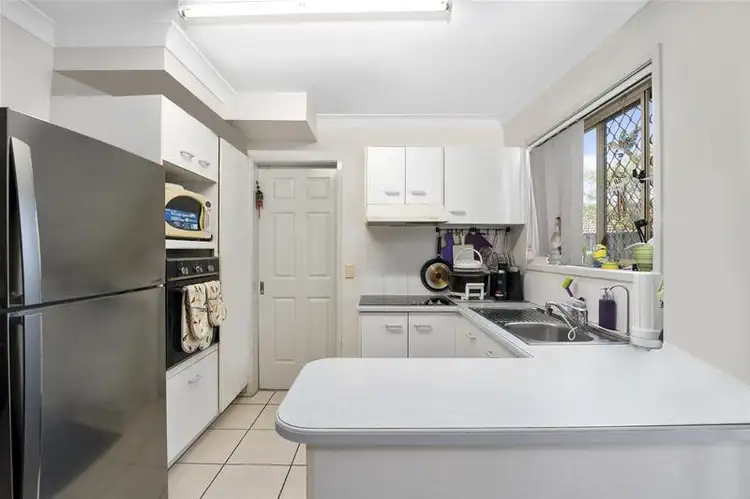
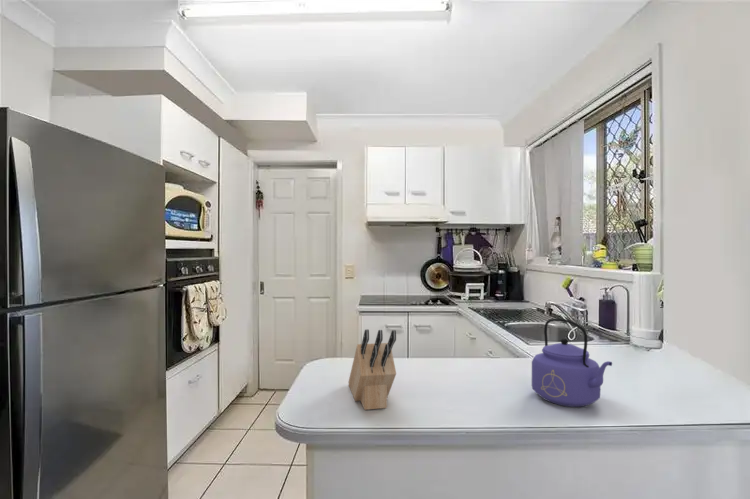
+ knife block [348,328,397,411]
+ kettle [531,318,613,408]
